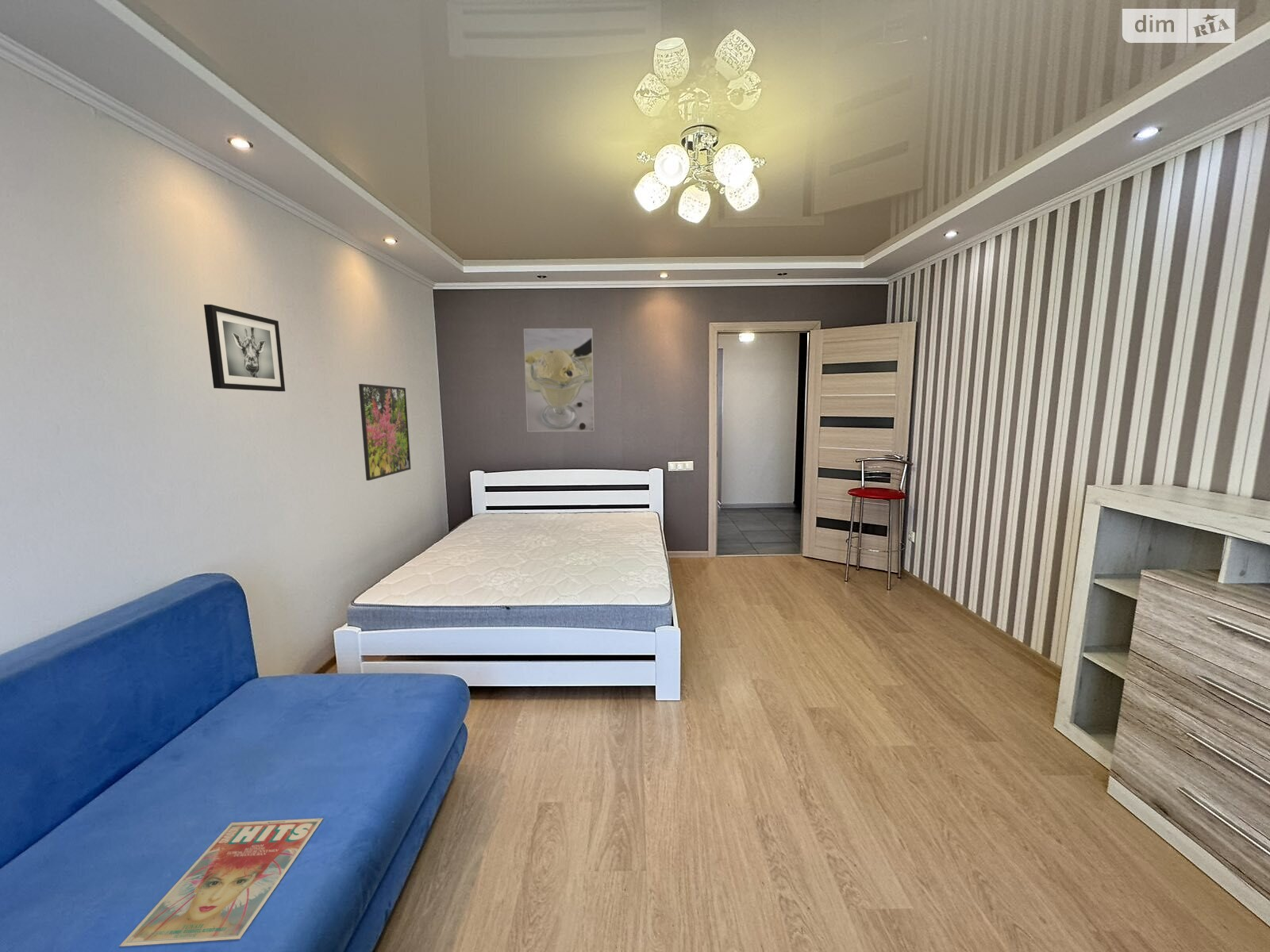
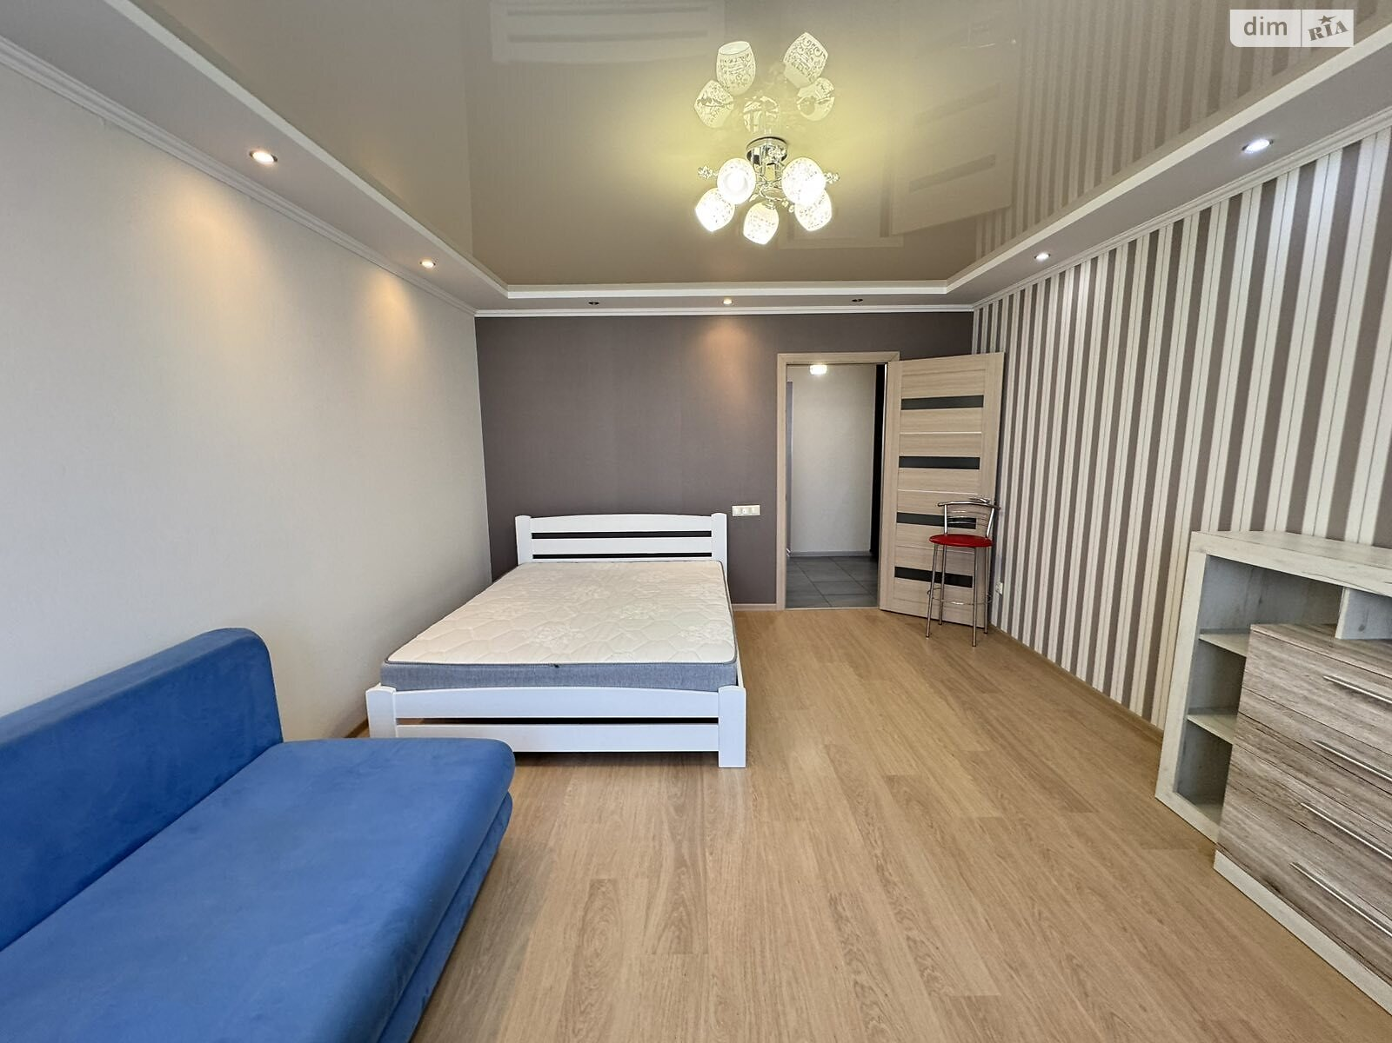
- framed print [523,328,595,432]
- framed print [358,383,412,482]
- wall art [203,304,286,392]
- magazine [118,817,324,947]
